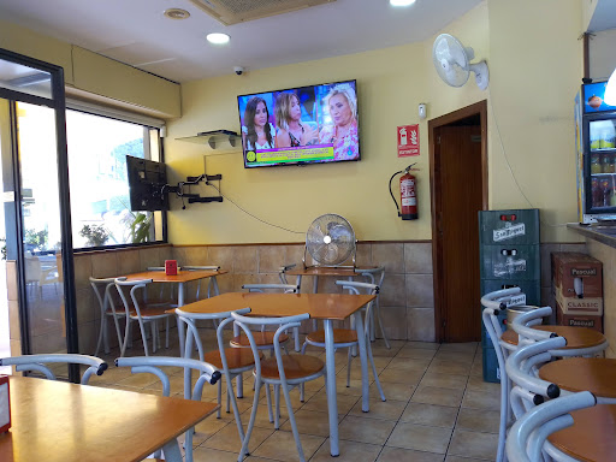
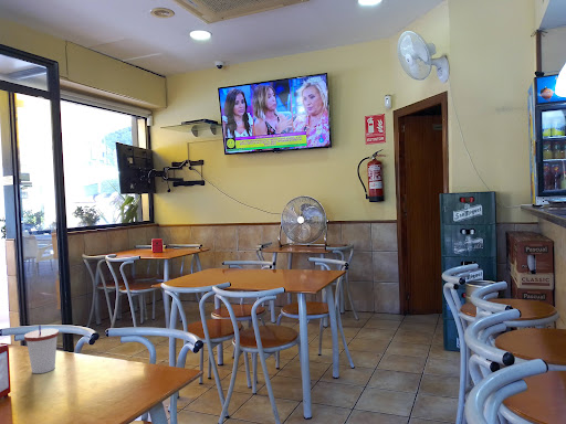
+ cup [23,325,60,374]
